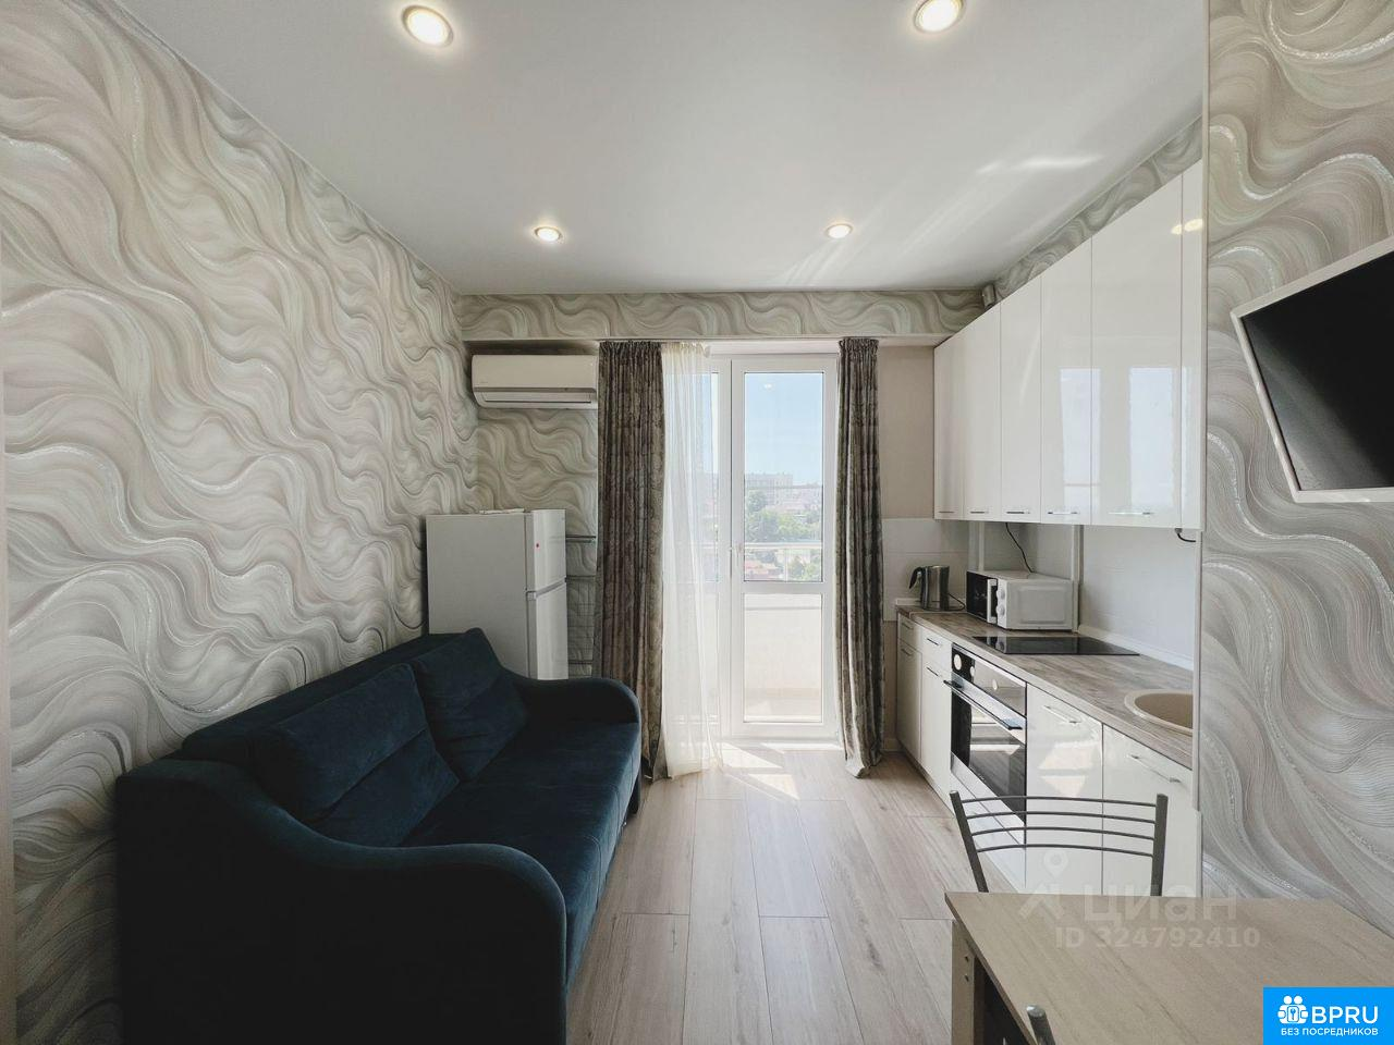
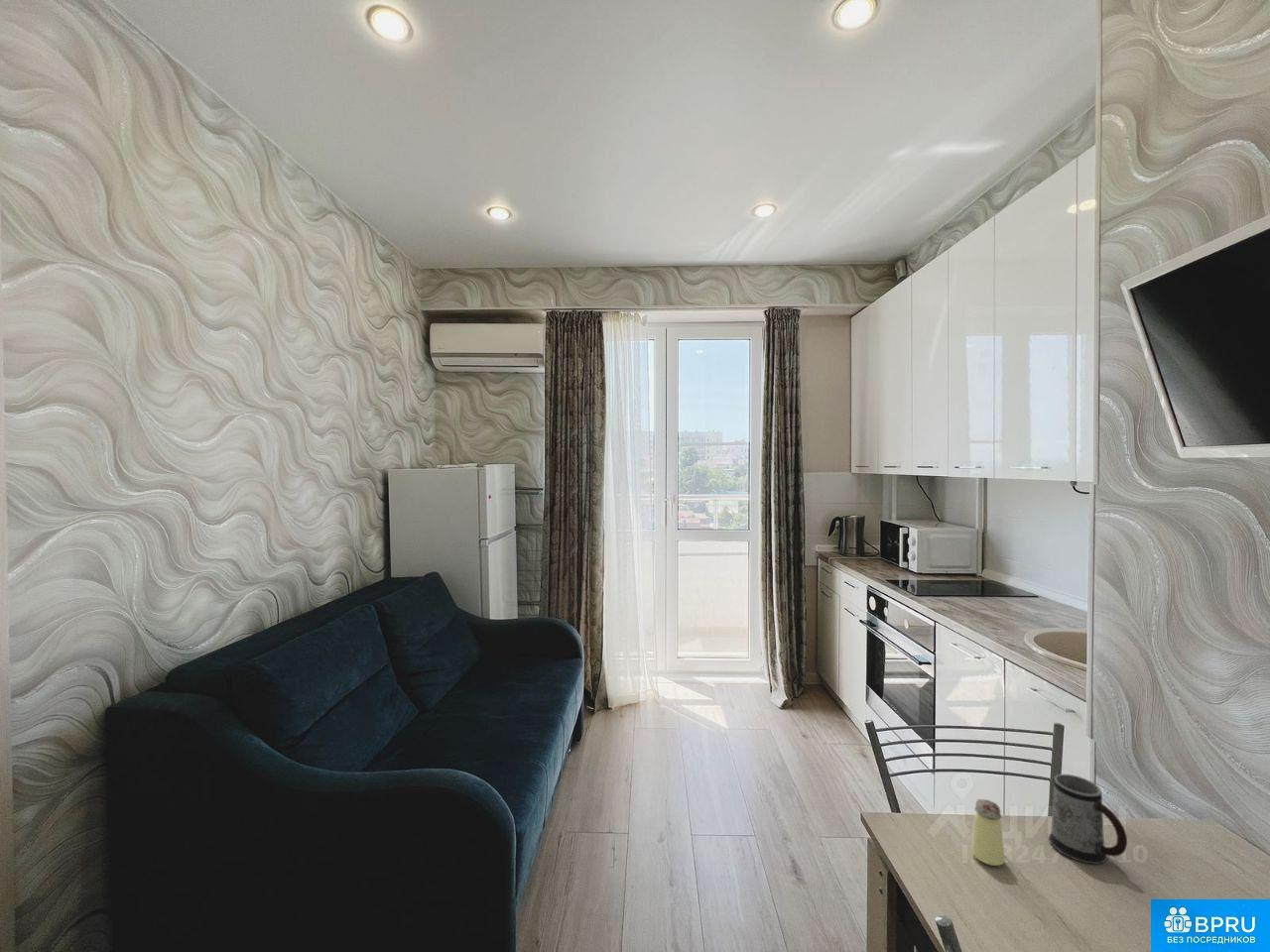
+ saltshaker [970,798,1005,867]
+ mug [1048,773,1128,865]
